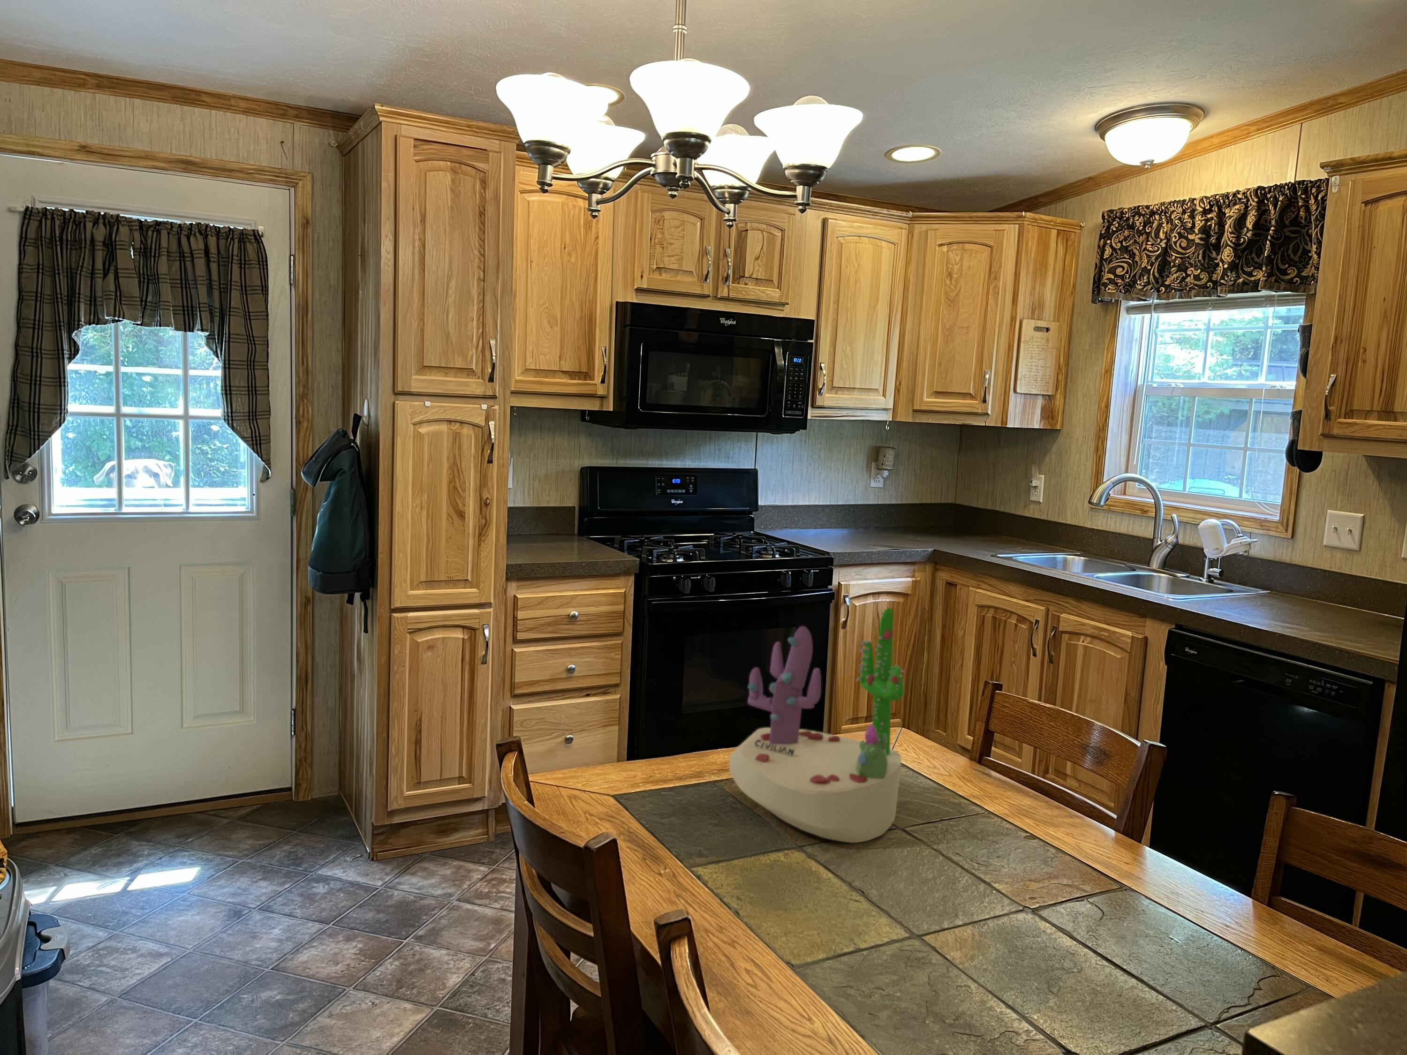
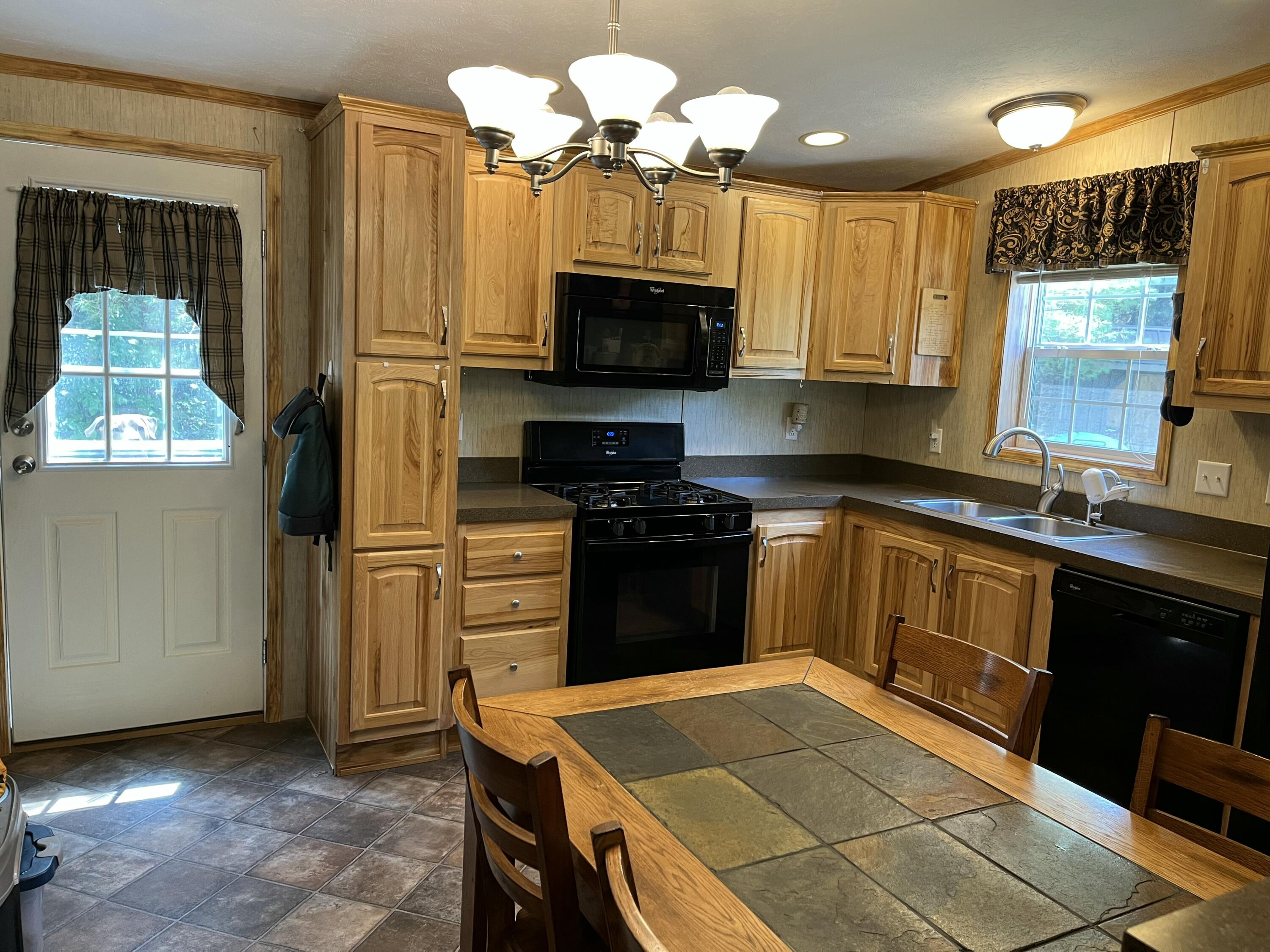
- succulent planter [729,607,905,843]
